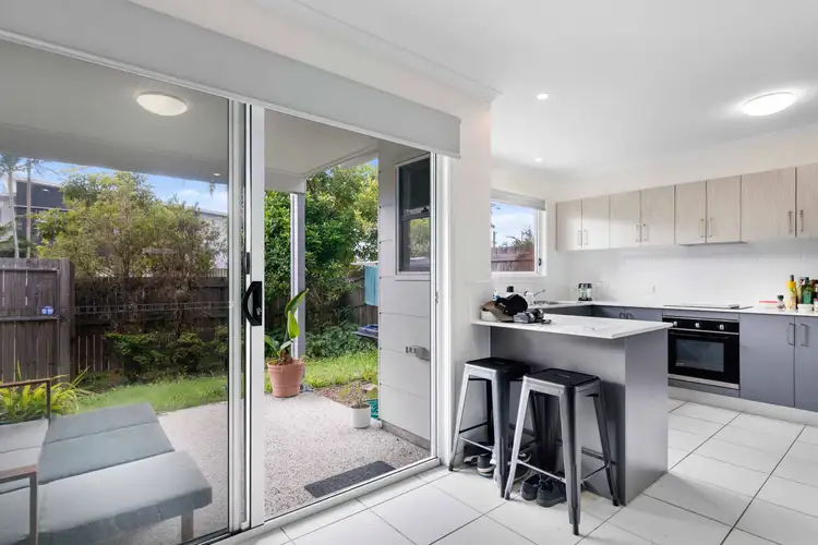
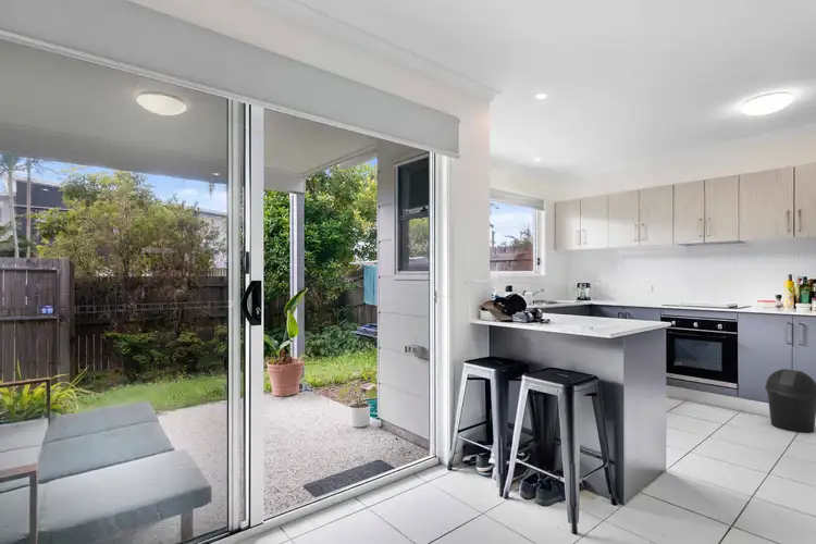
+ trash bin [764,368,816,434]
